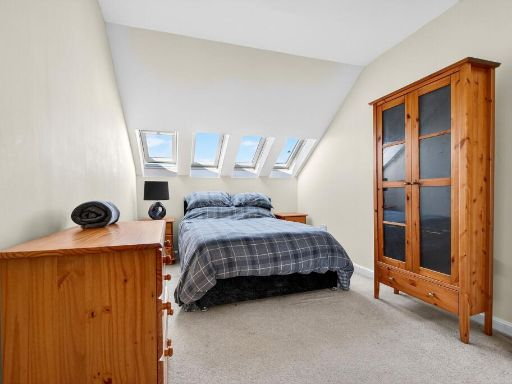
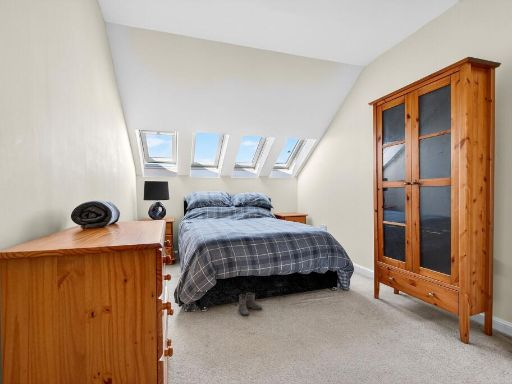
+ boots [238,292,263,317]
